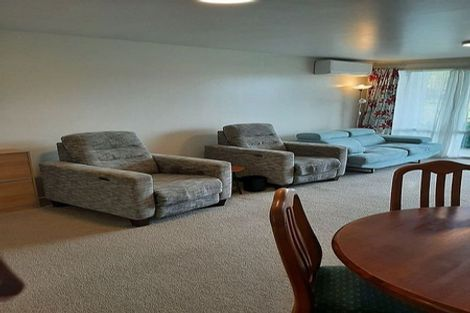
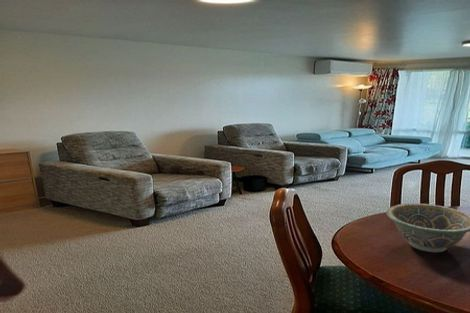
+ bowl [385,202,470,253]
